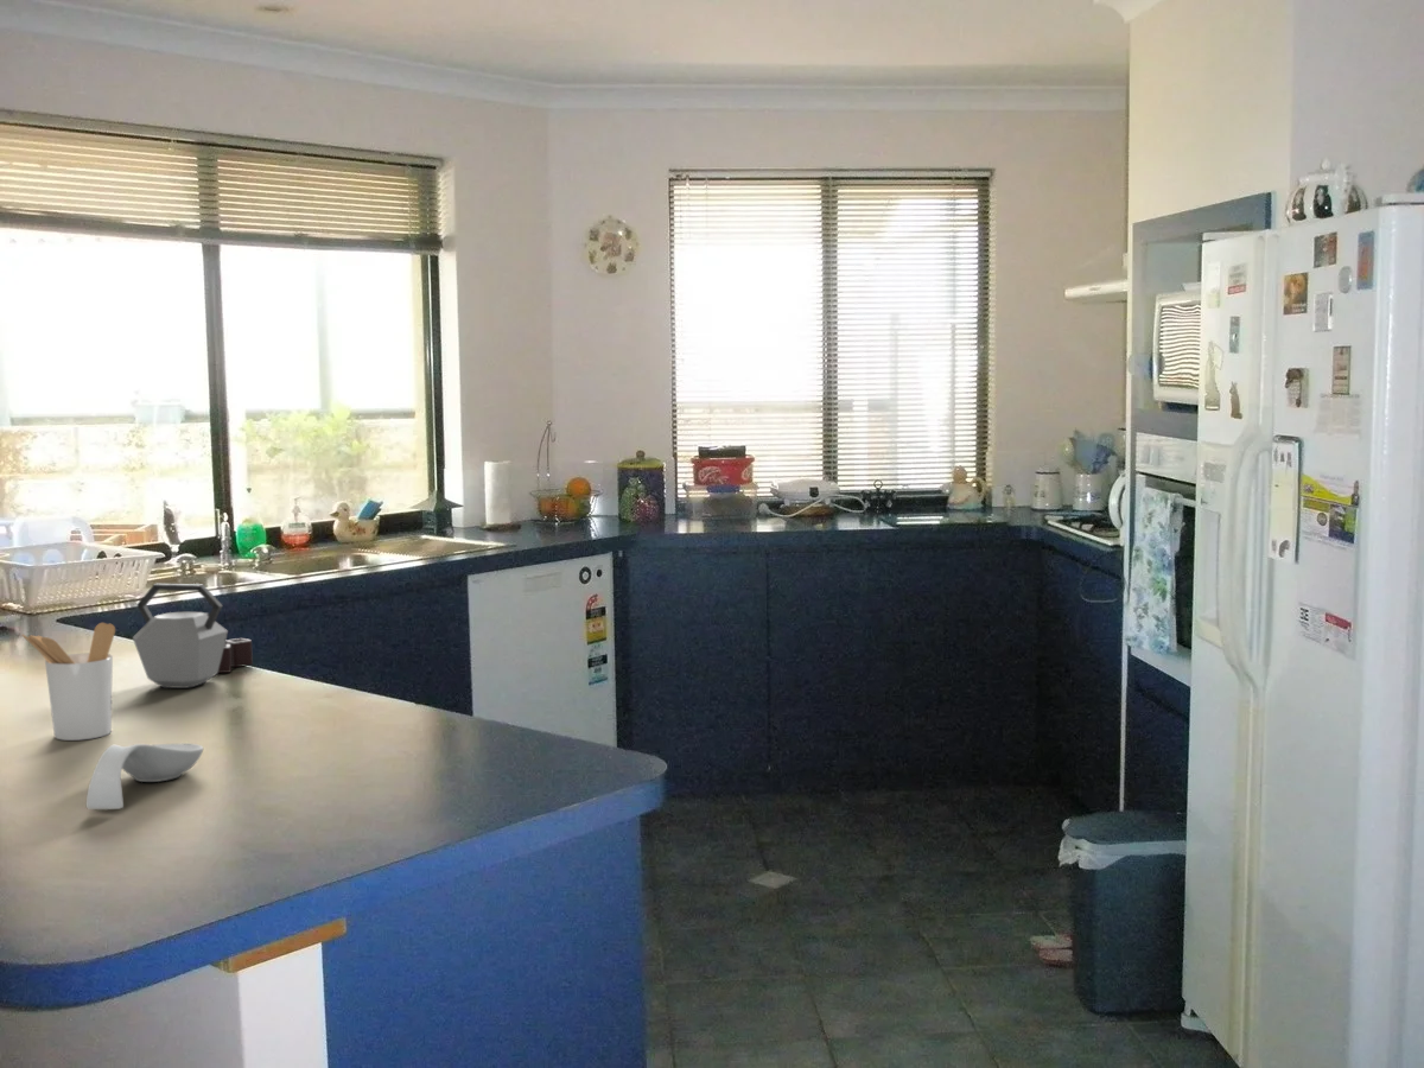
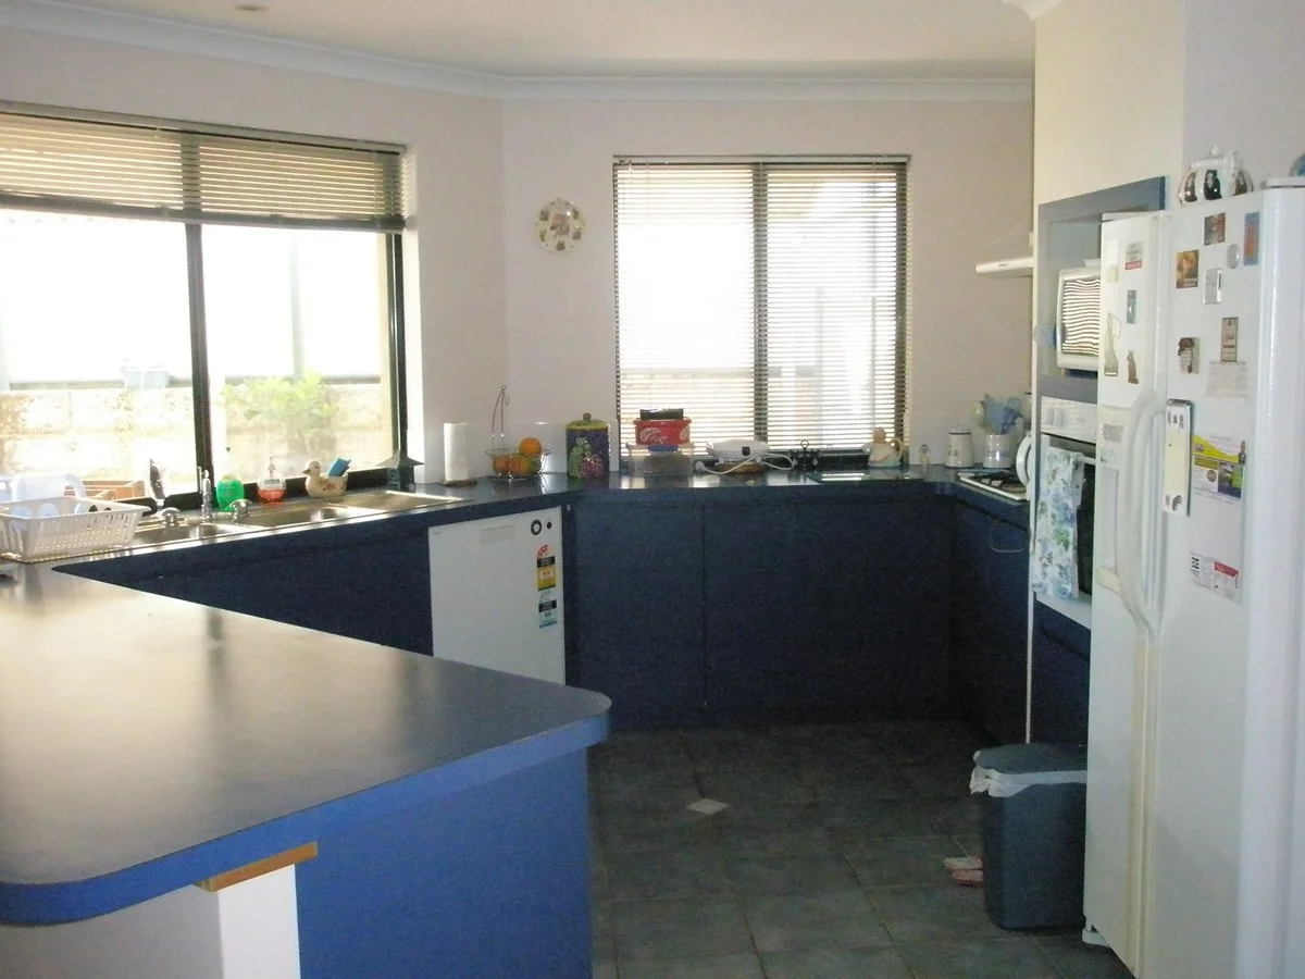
- spoon rest [85,743,204,810]
- utensil holder [21,622,116,742]
- kettle [132,583,254,689]
